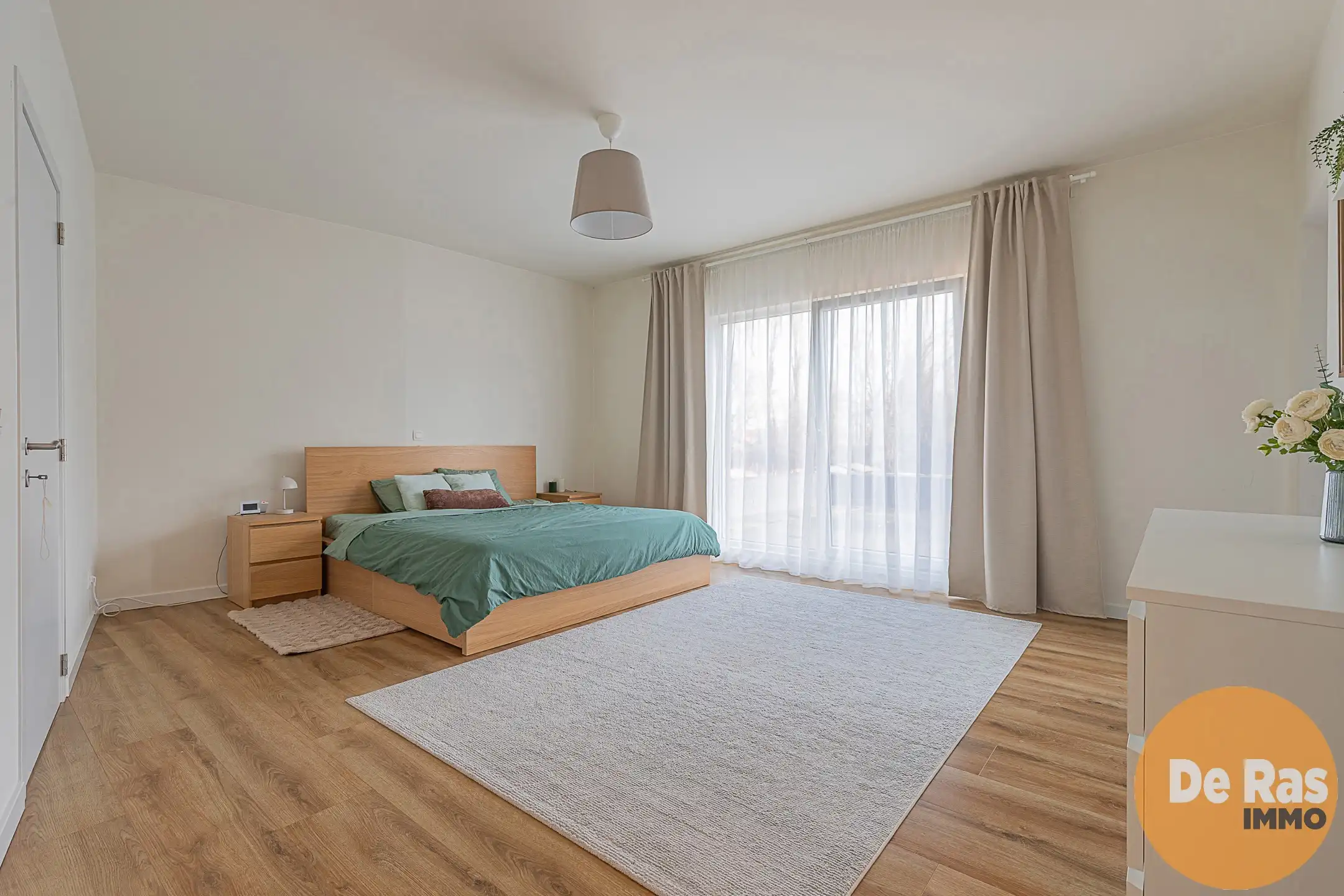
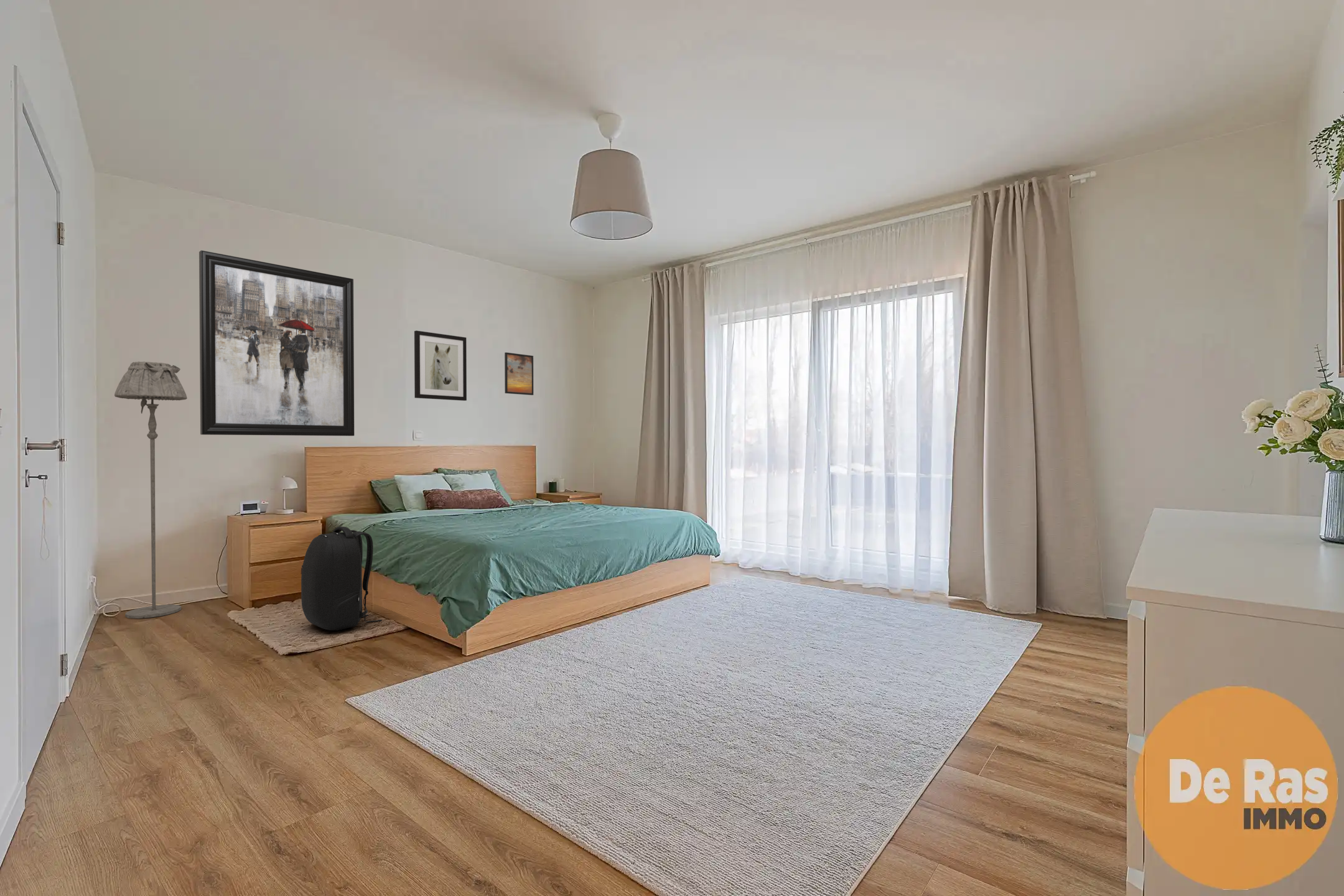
+ backpack [301,526,382,632]
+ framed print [504,352,534,396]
+ wall art [414,330,467,401]
+ floor lamp [114,361,188,619]
+ wall art [198,250,355,437]
